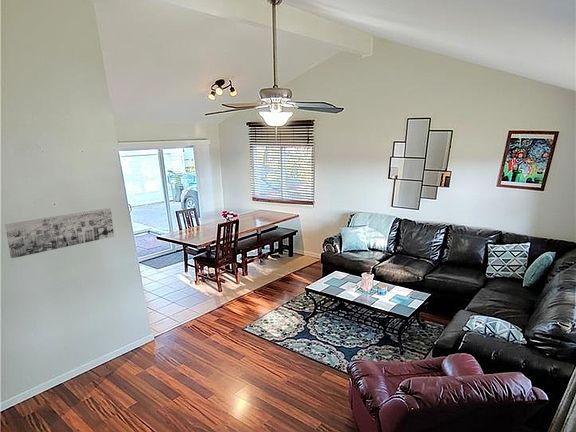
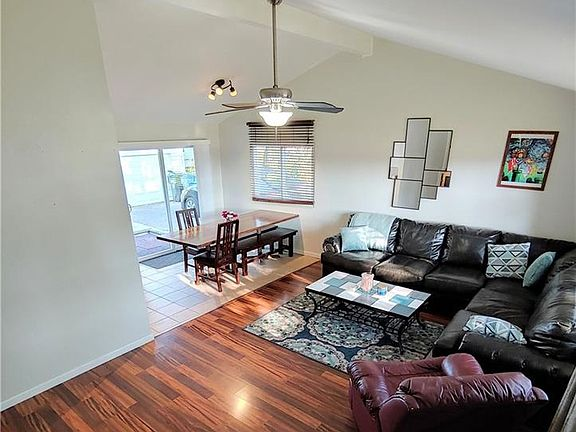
- wall art [4,207,115,259]
